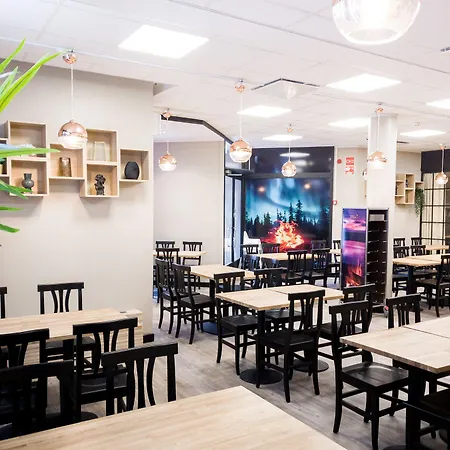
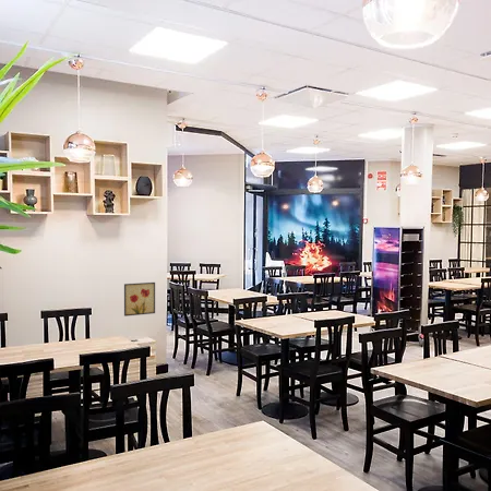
+ wall art [123,282,156,318]
